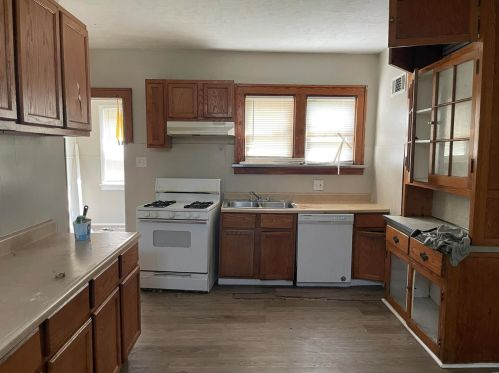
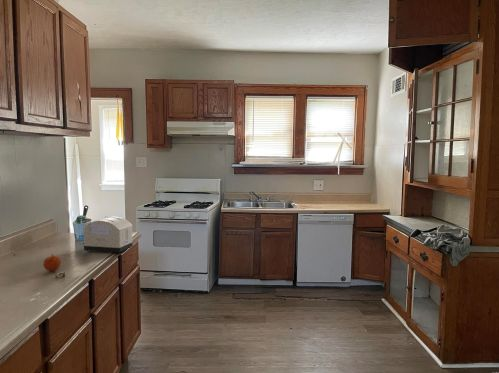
+ toaster [82,215,134,254]
+ fruit [42,253,62,272]
